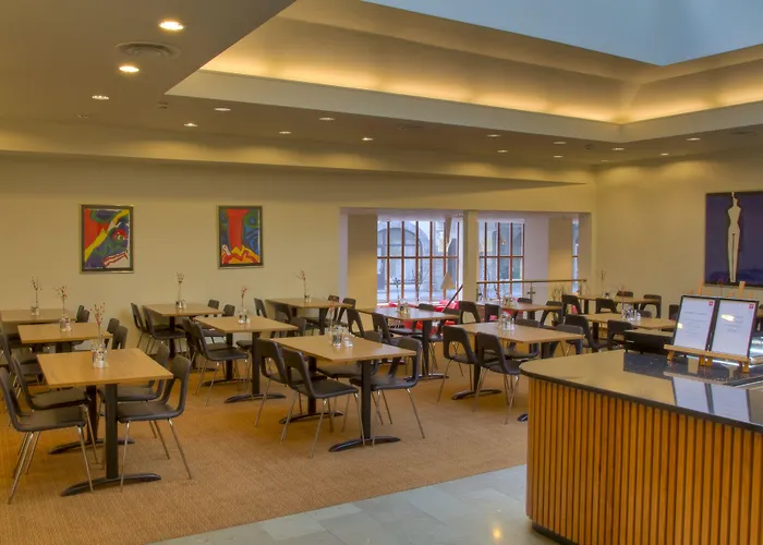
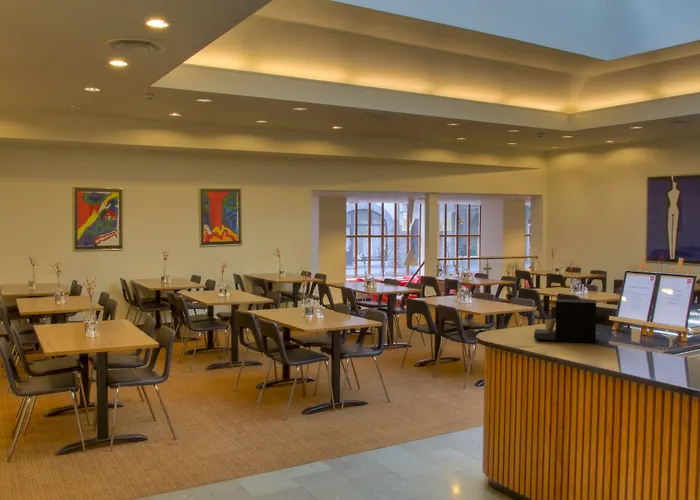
+ coffee maker [533,298,597,344]
